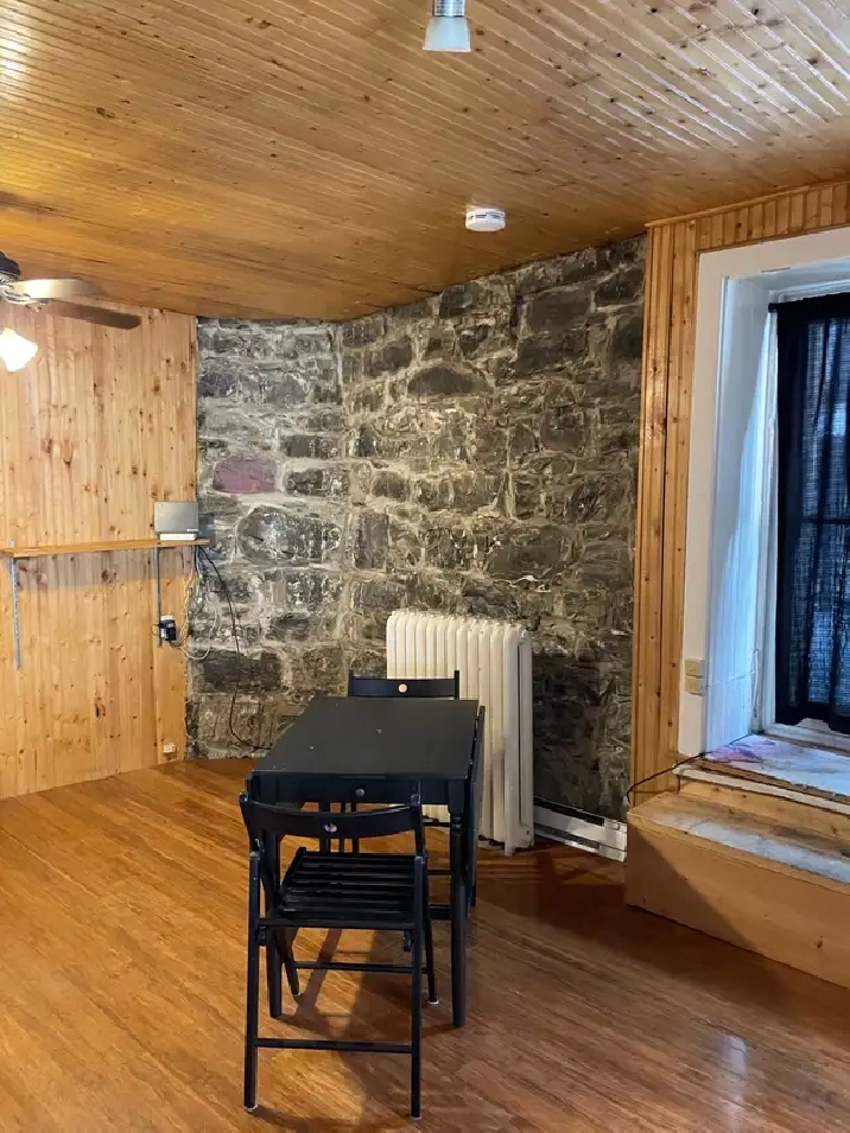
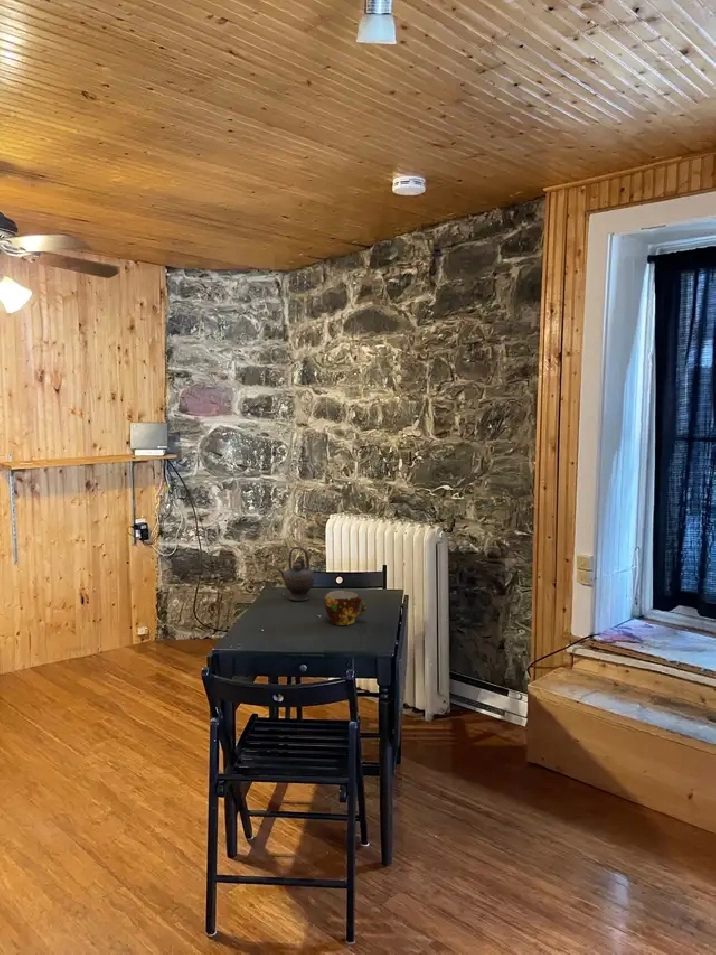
+ teapot [276,546,315,602]
+ cup [324,590,366,626]
